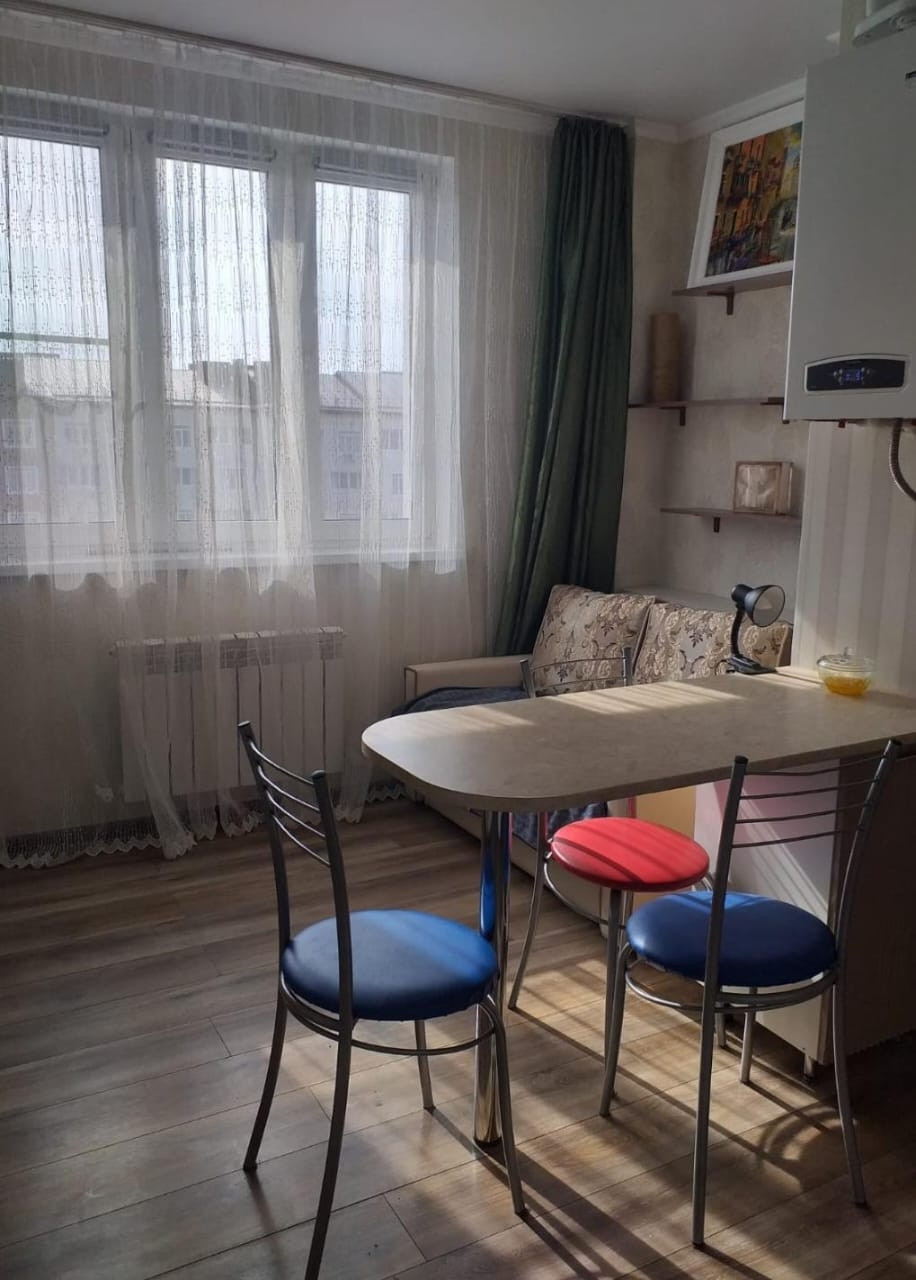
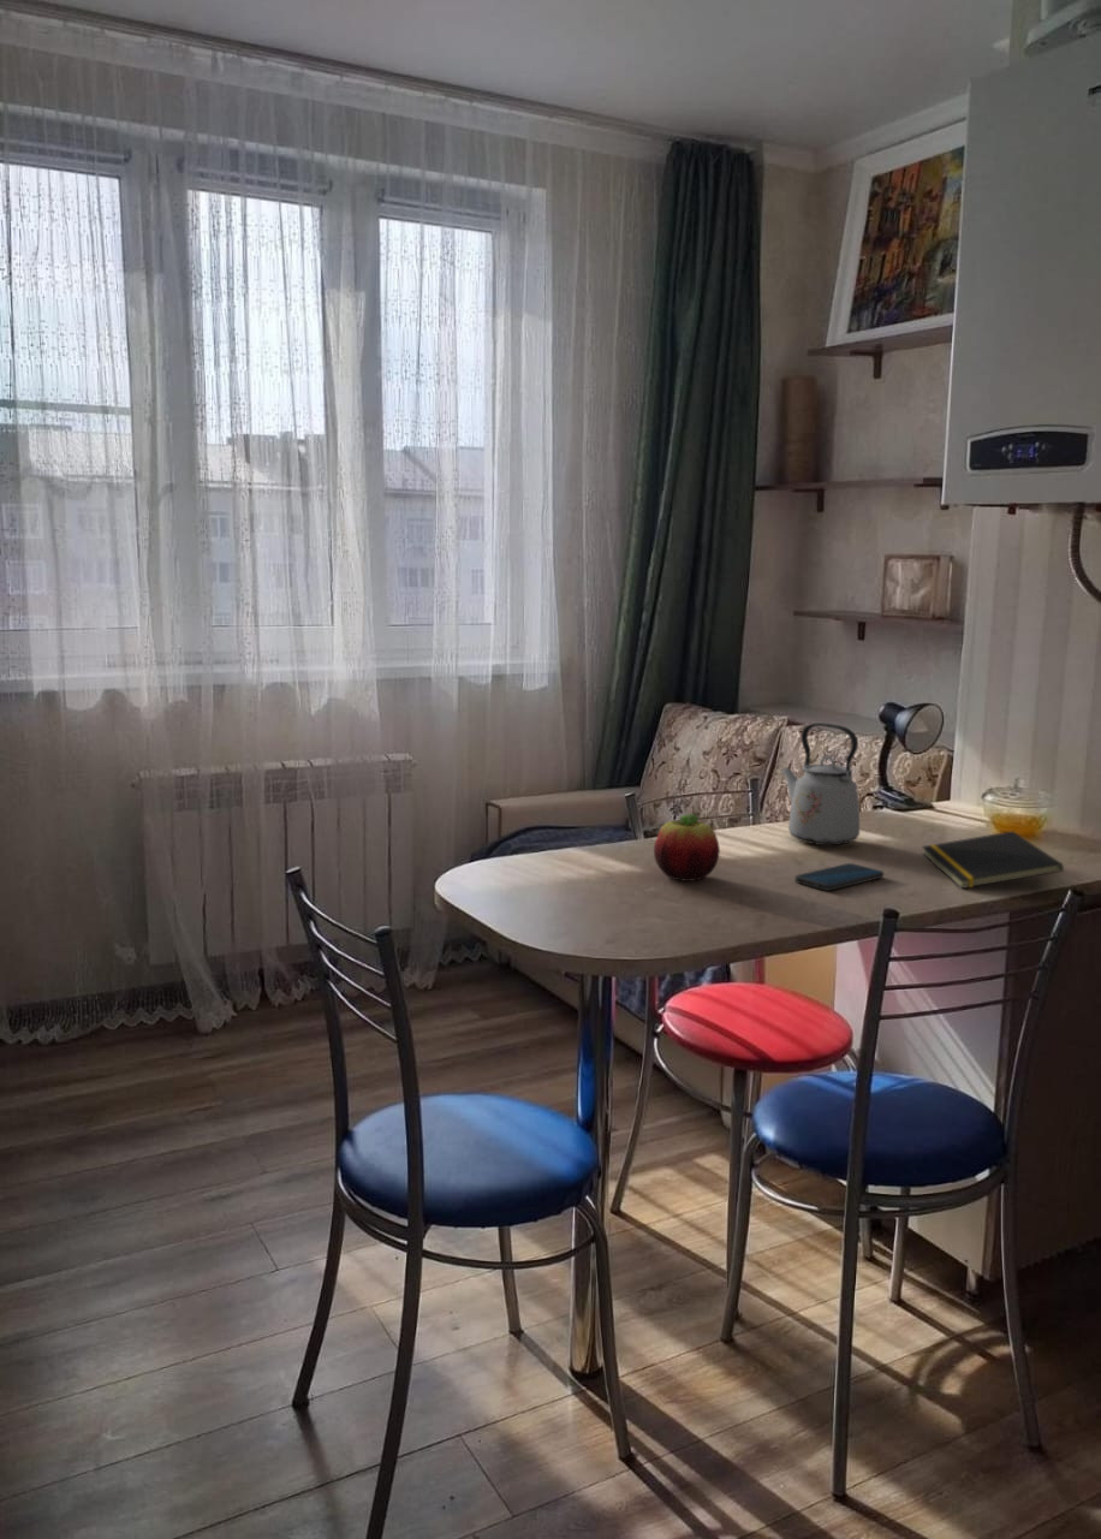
+ smartphone [793,862,885,892]
+ notepad [921,830,1065,890]
+ fruit [653,813,721,883]
+ kettle [780,721,861,846]
